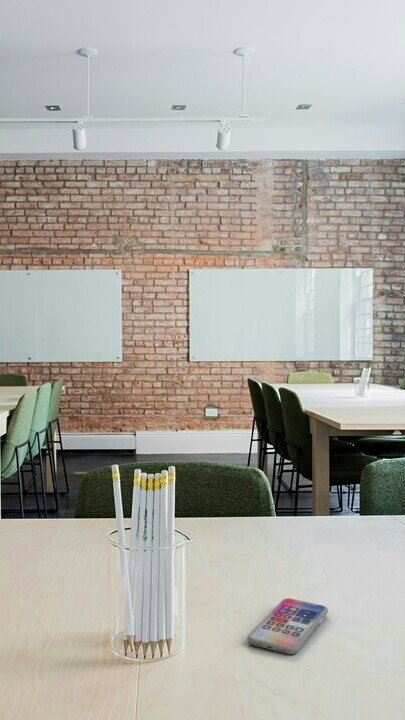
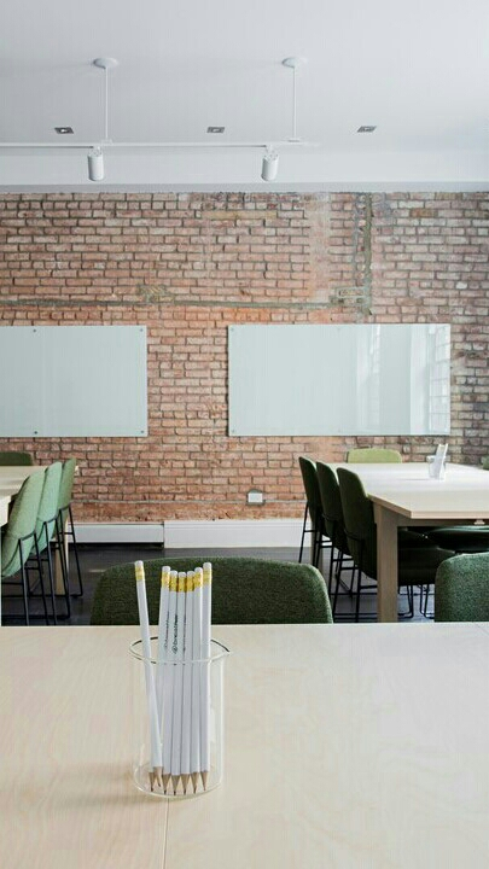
- smartphone [246,597,329,655]
